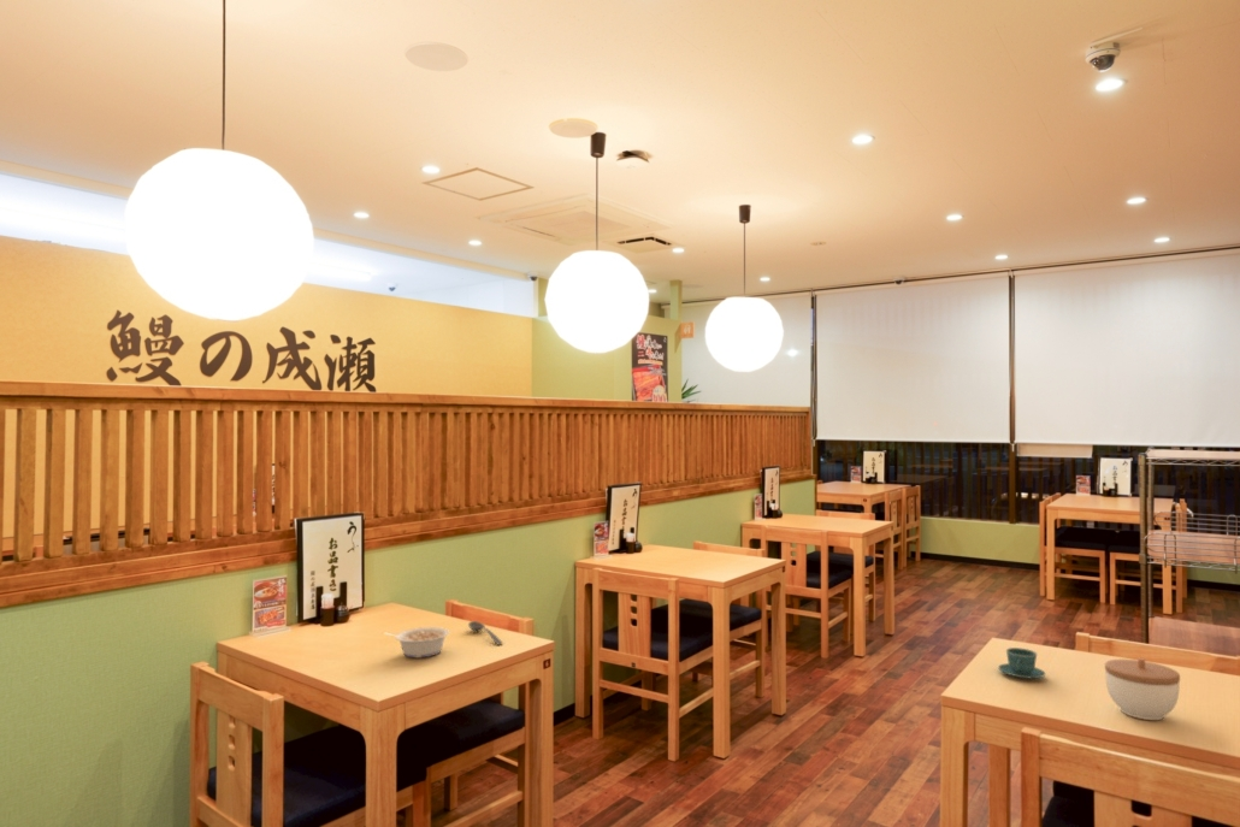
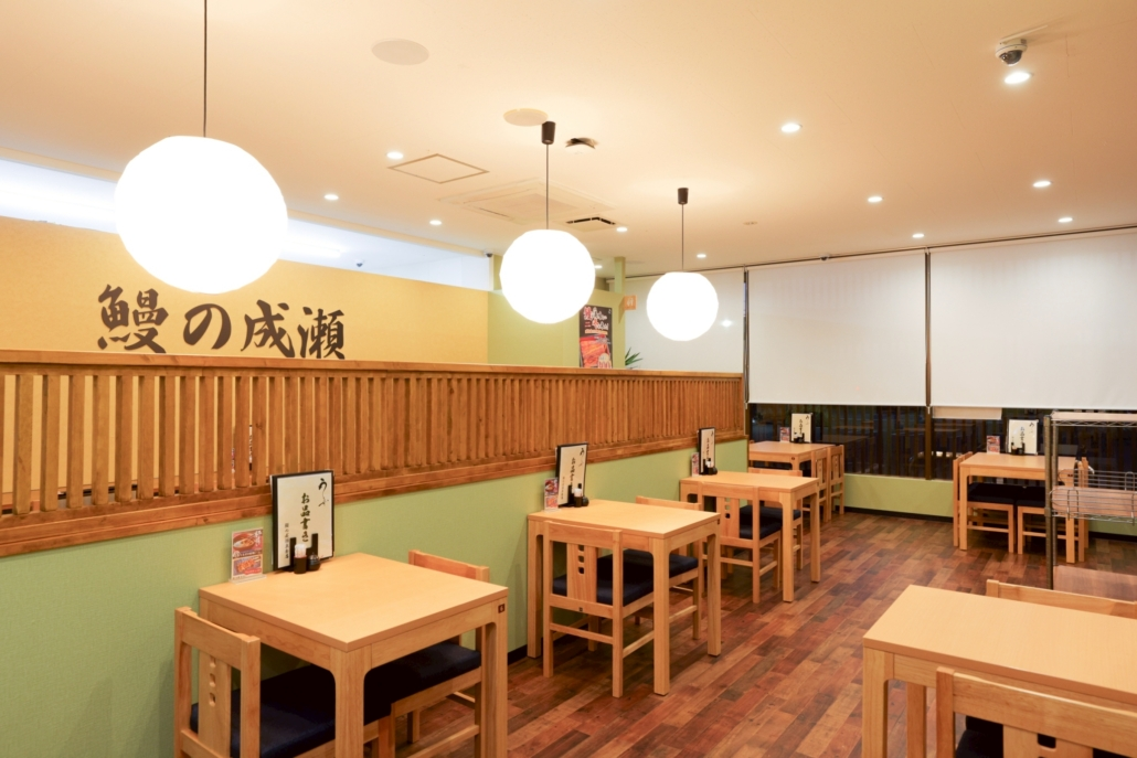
- soupspoon [467,620,503,646]
- legume [383,626,450,658]
- decorative box [1104,657,1181,721]
- teacup [997,646,1046,679]
